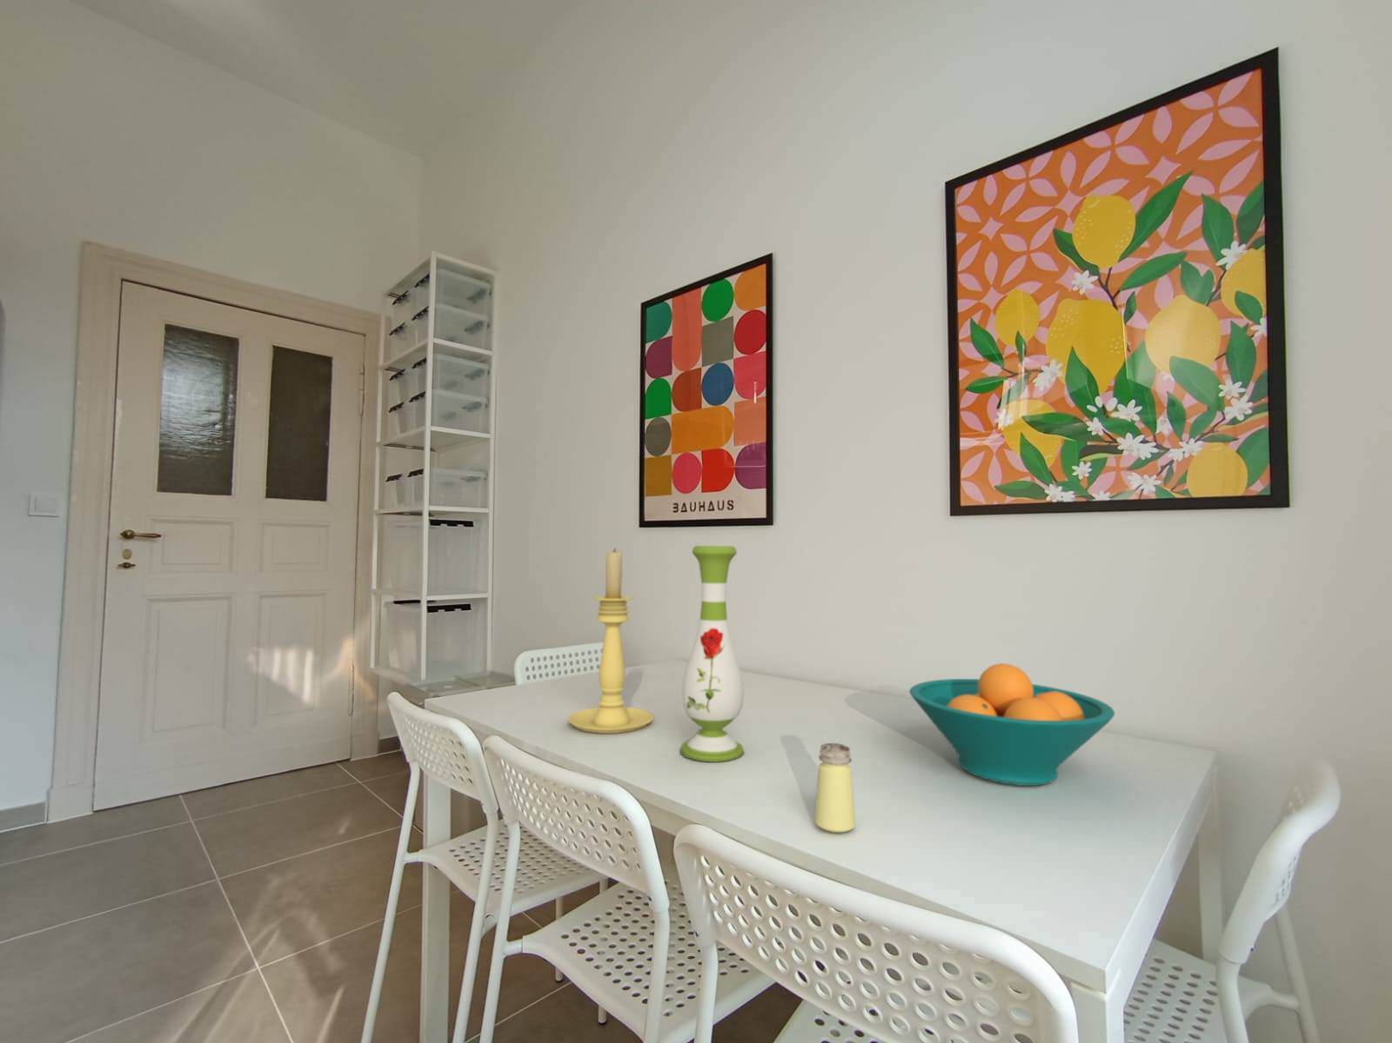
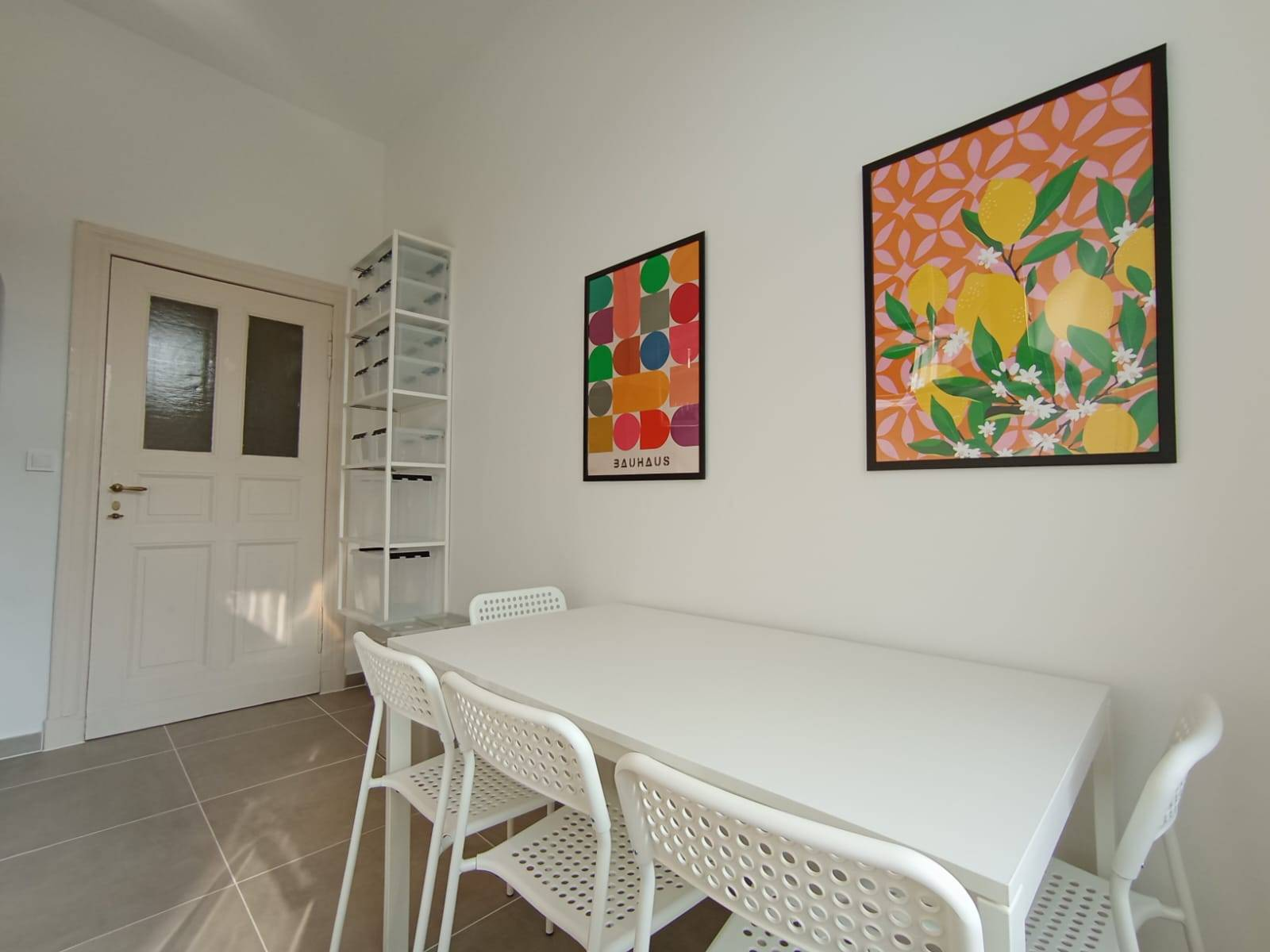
- candle holder [568,547,654,734]
- fruit bowl [909,663,1116,787]
- saltshaker [813,743,856,834]
- vase [680,545,745,764]
